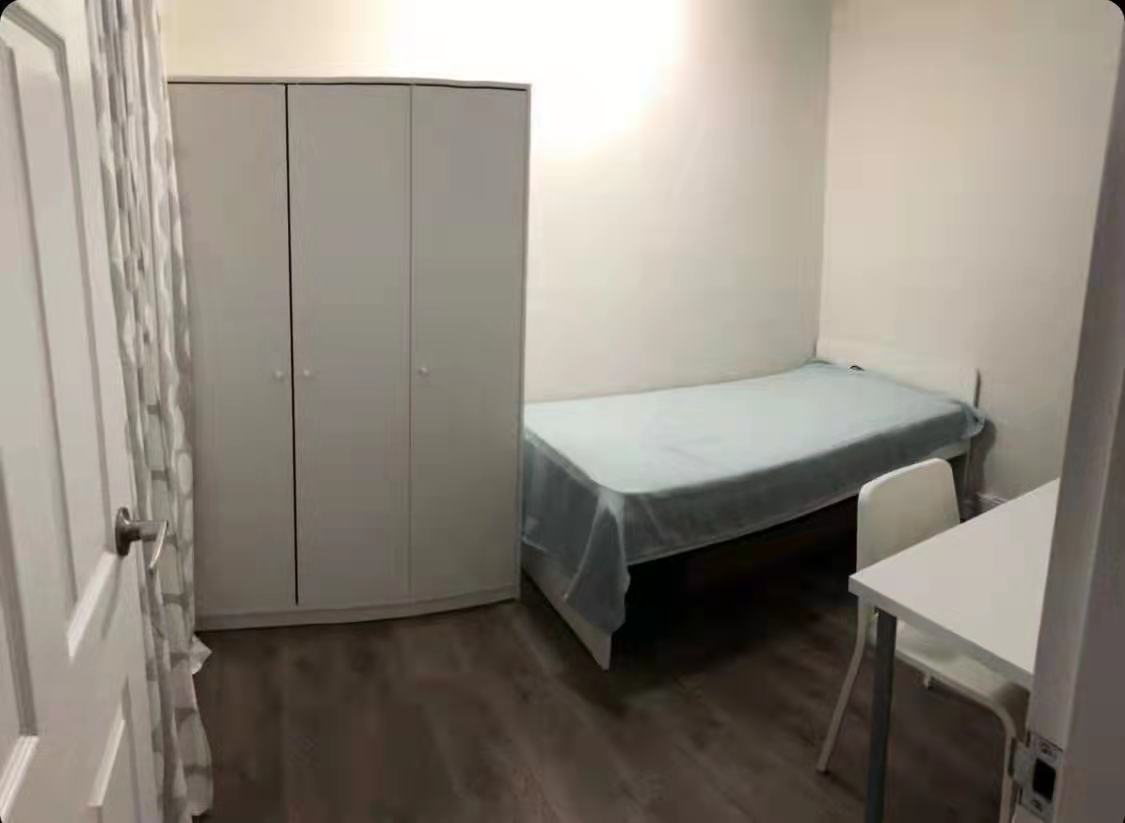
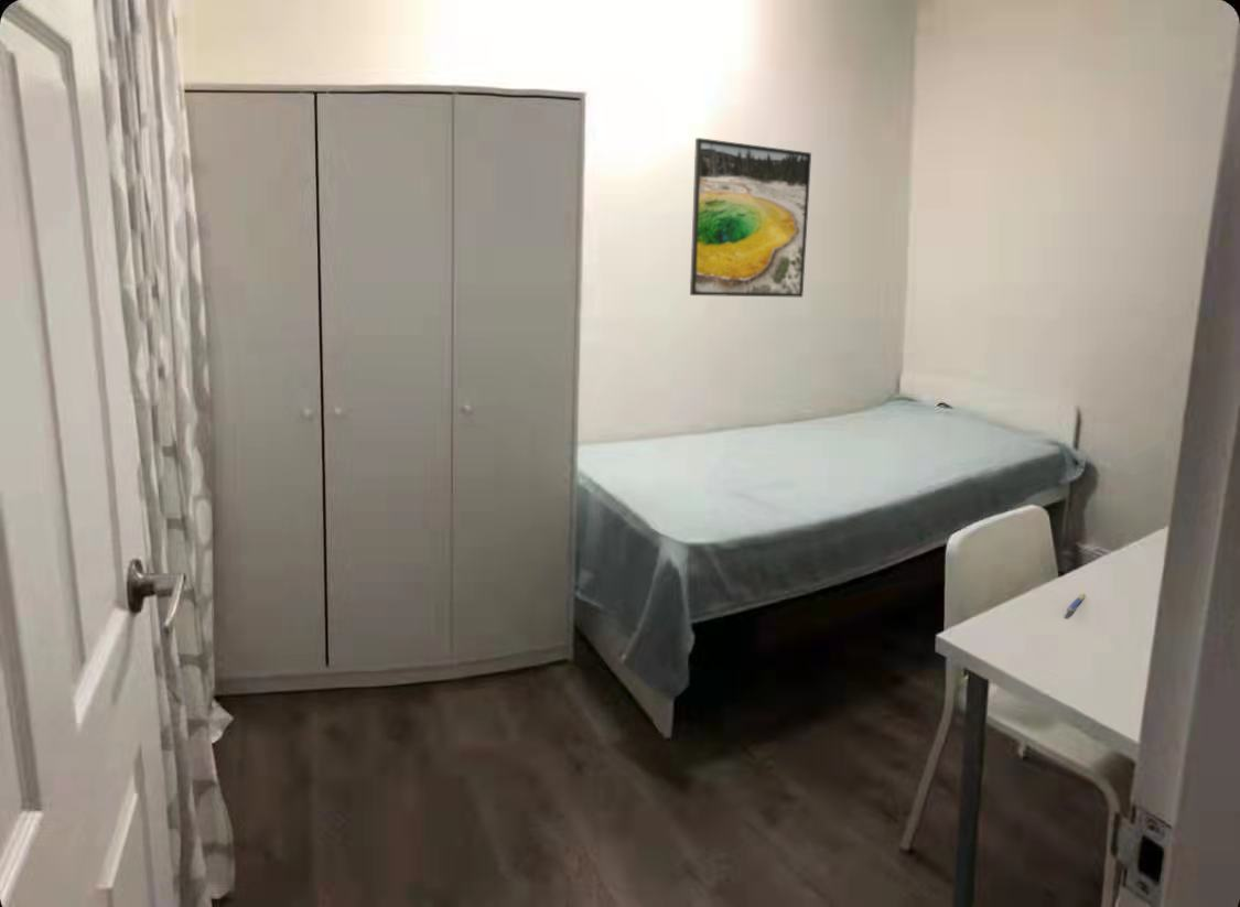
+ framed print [689,137,812,299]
+ pen [1066,592,1087,614]
